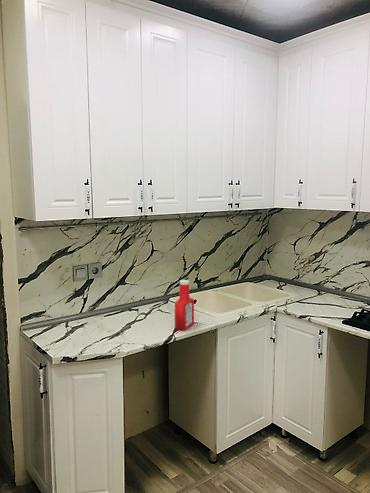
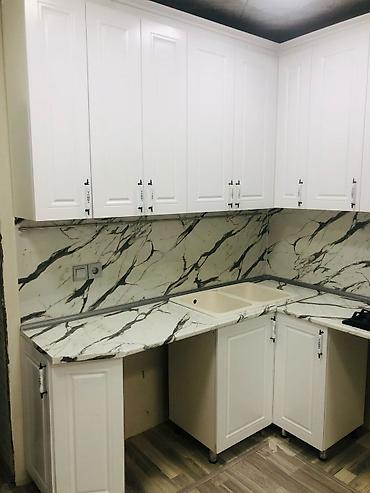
- soap bottle [174,279,195,331]
